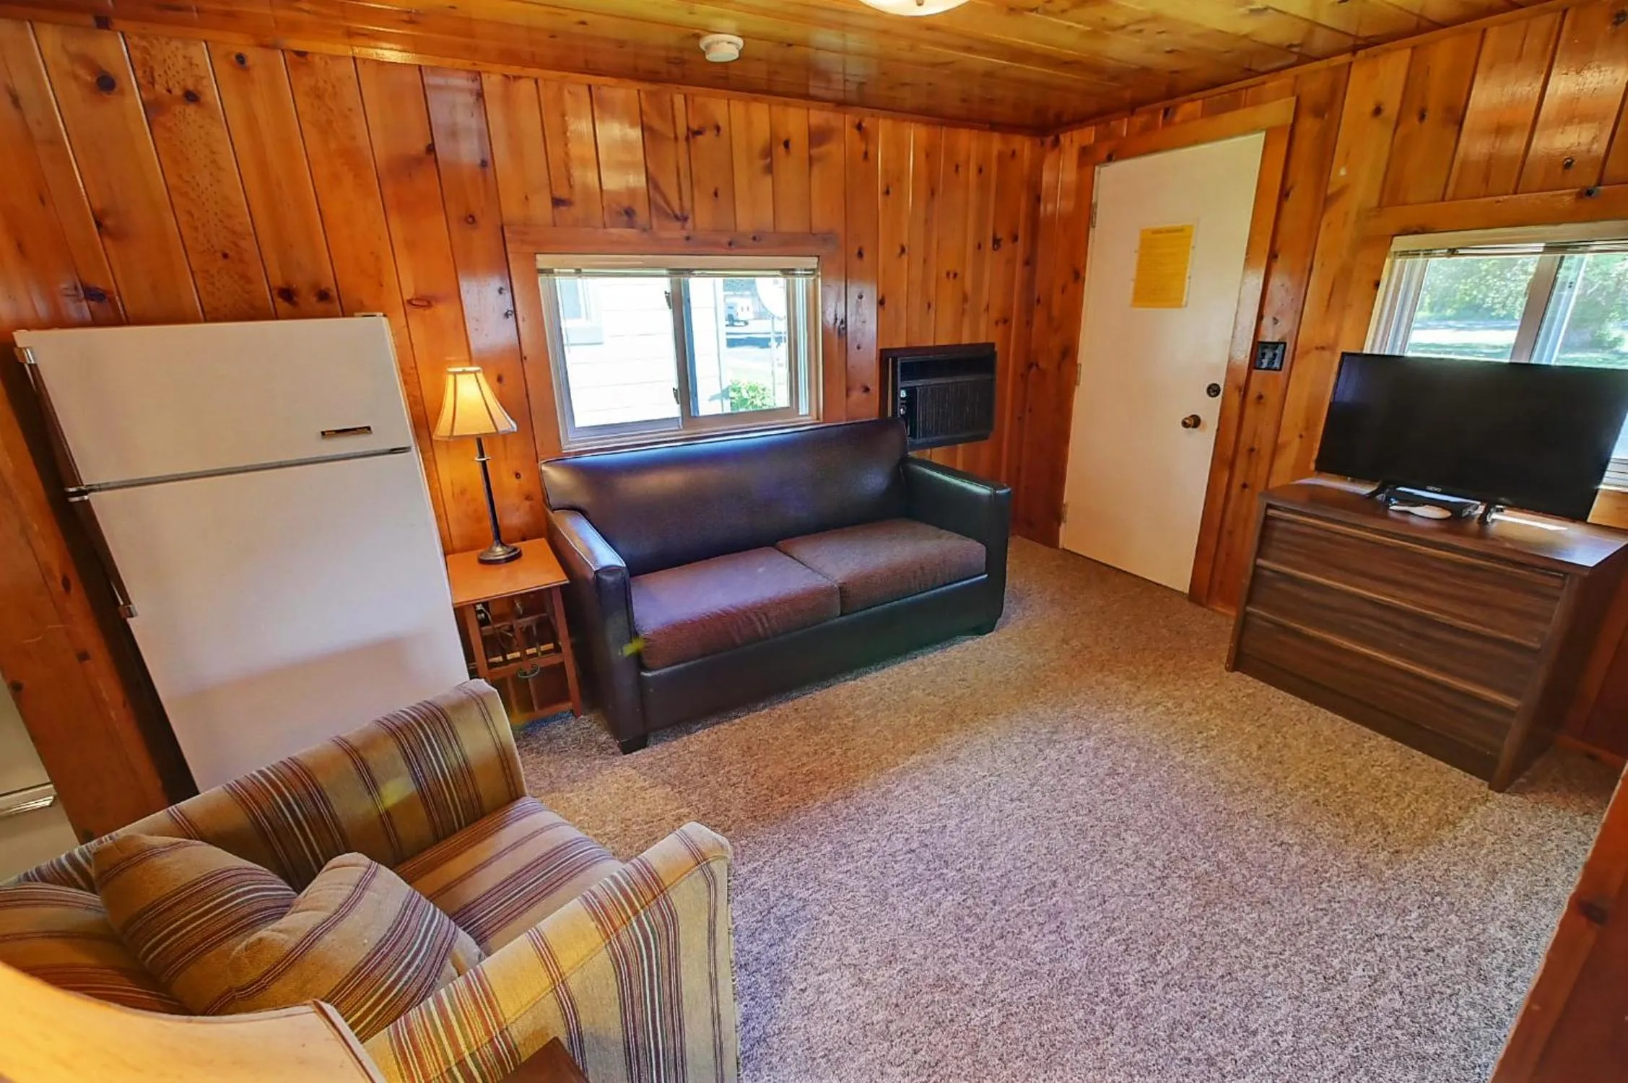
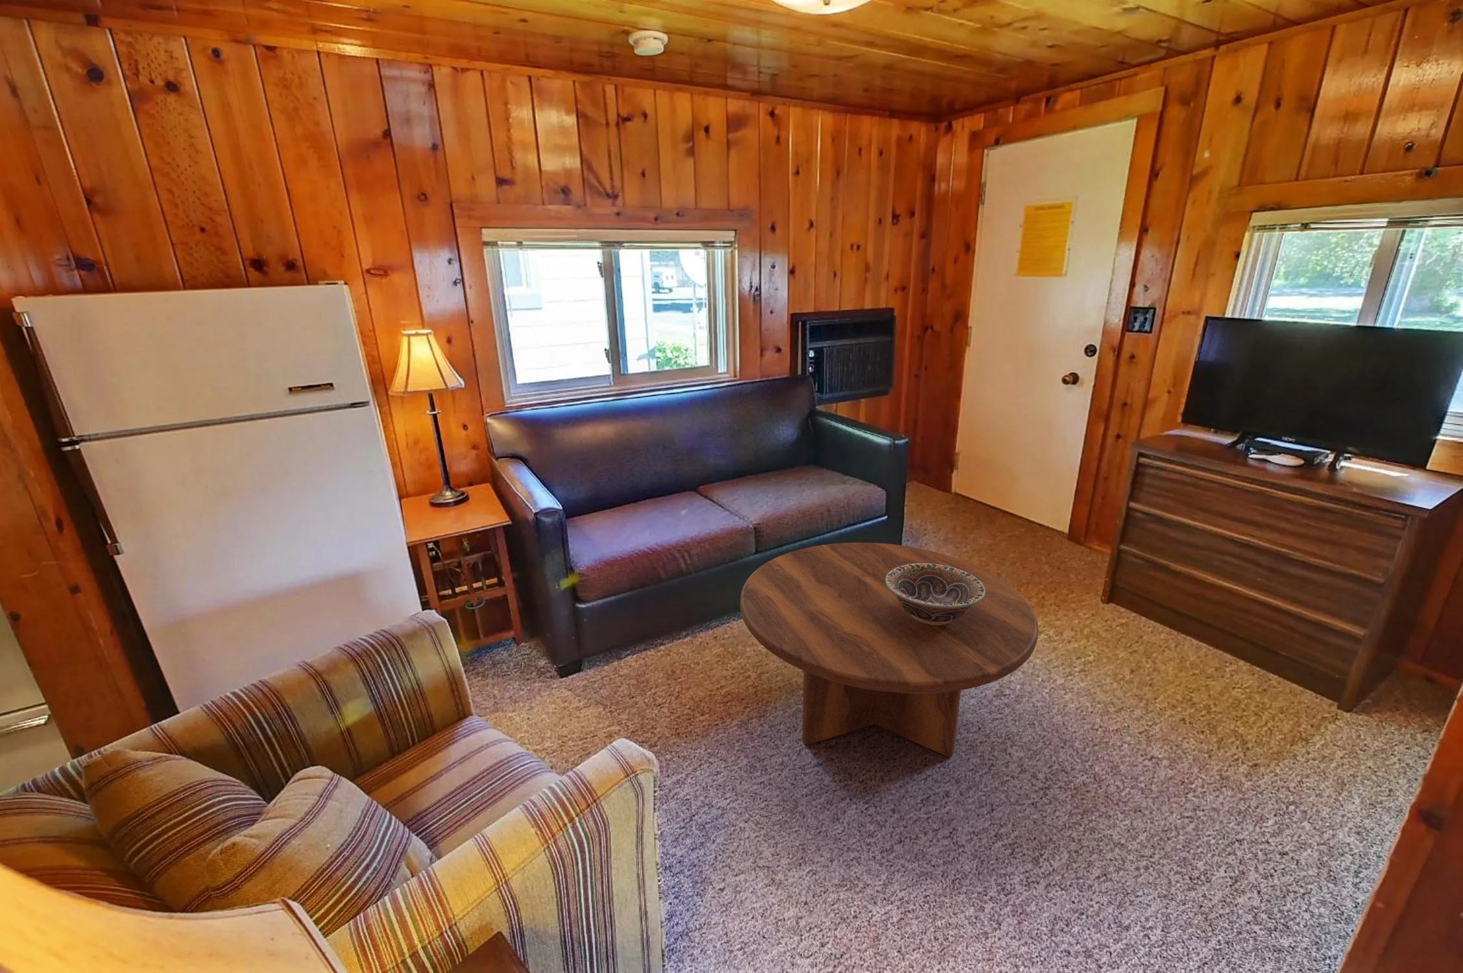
+ coffee table [740,542,1039,758]
+ decorative bowl [885,563,985,626]
